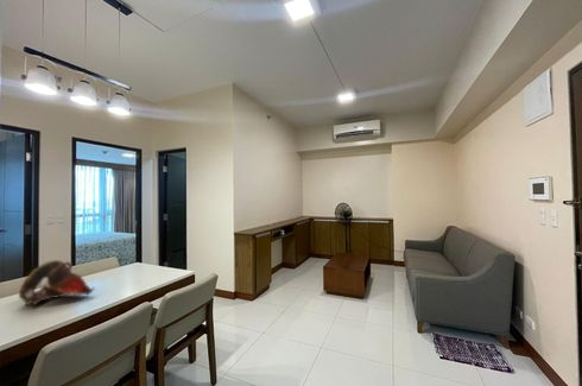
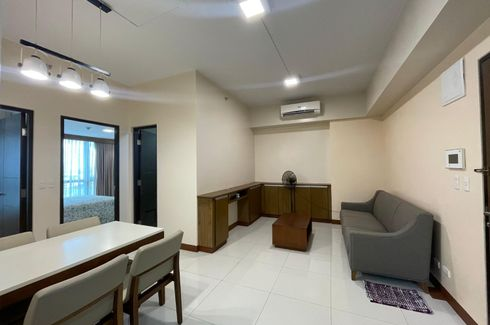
- decorative bowl [18,259,96,308]
